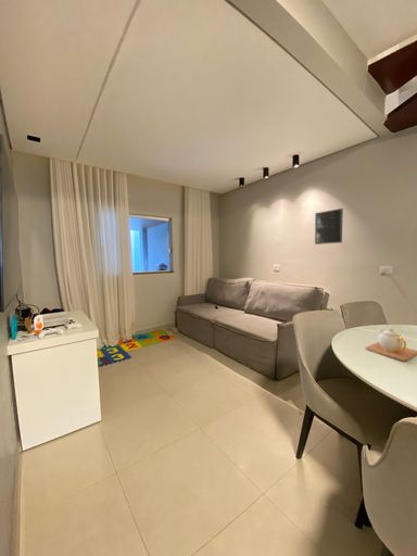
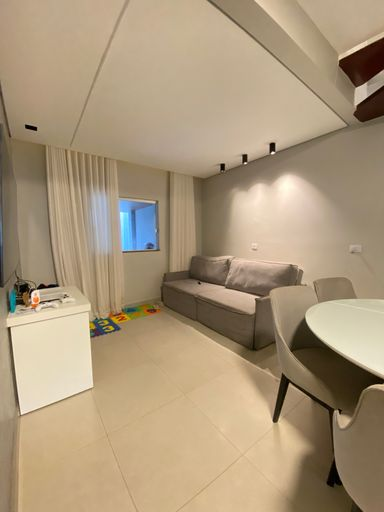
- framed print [314,207,344,245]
- teapot [364,327,417,363]
